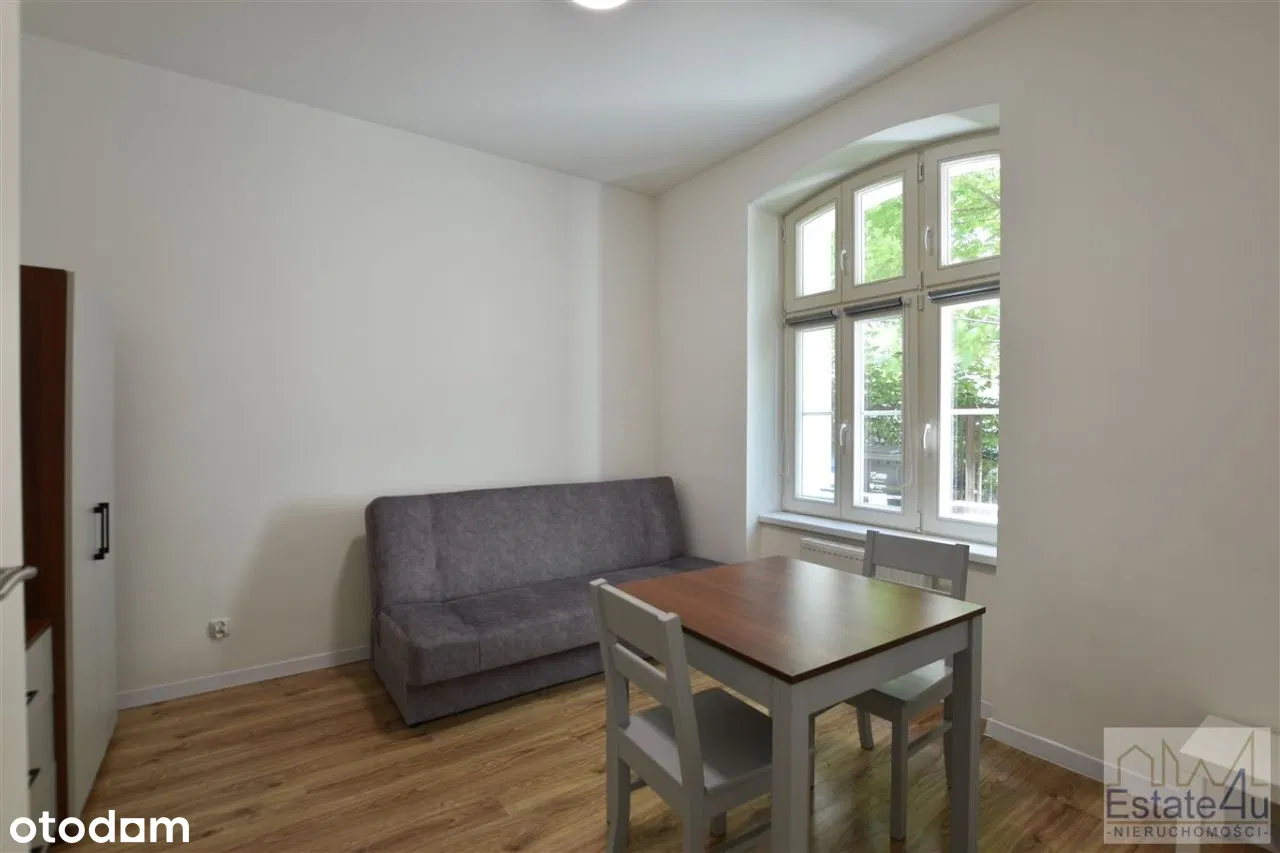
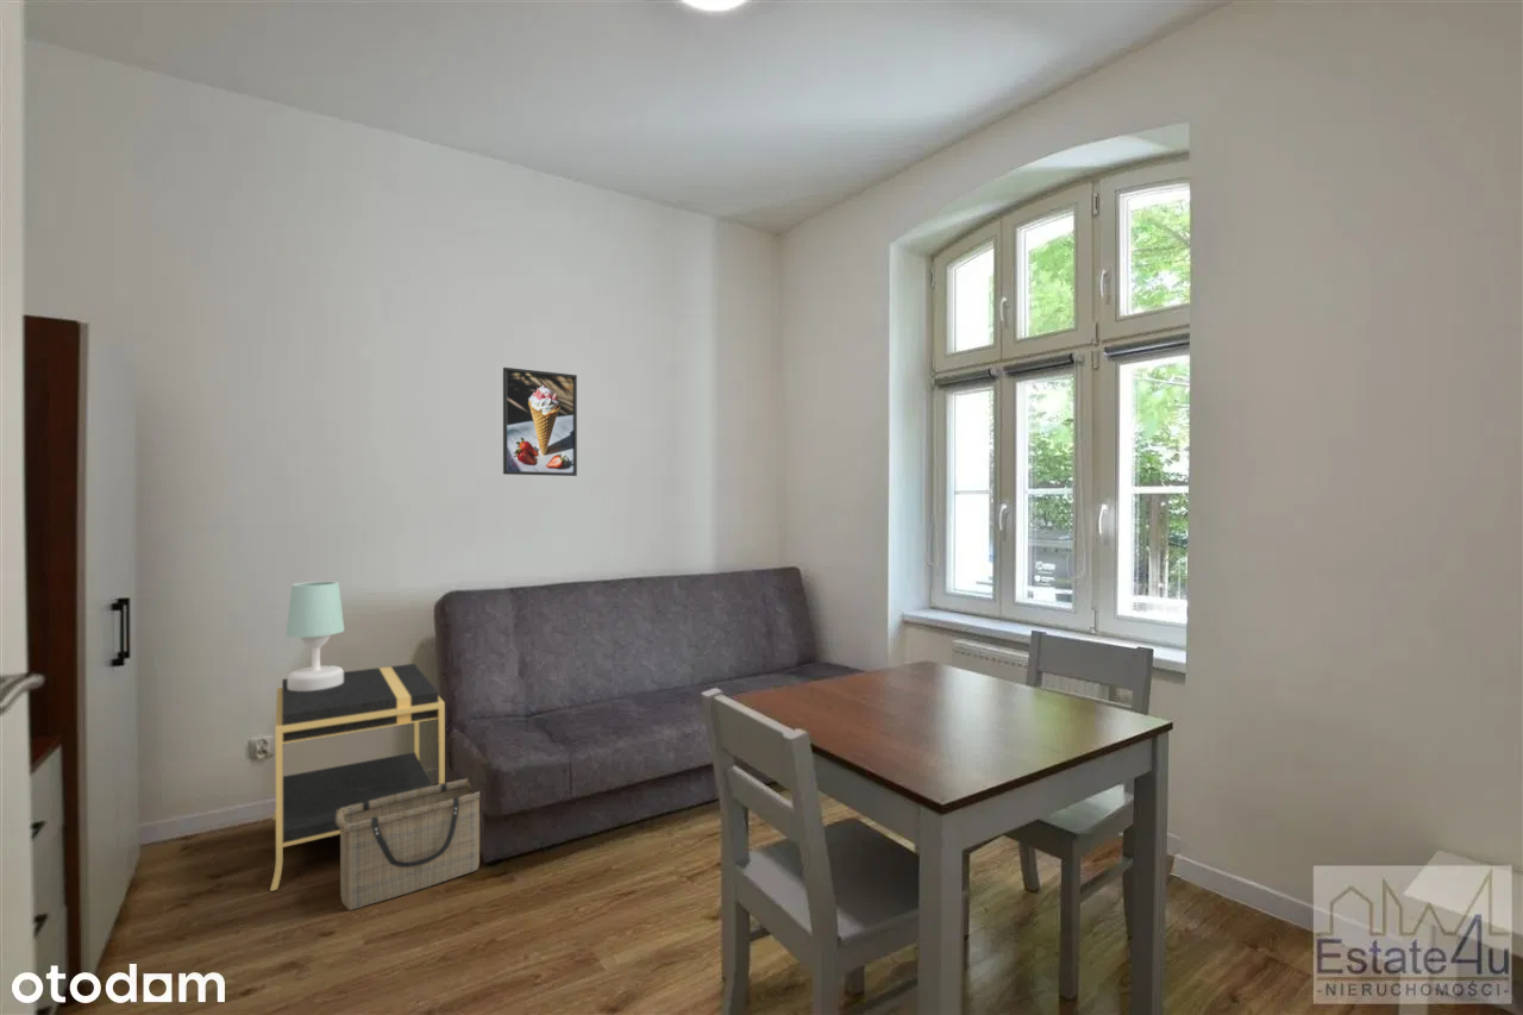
+ table lamp [284,581,345,691]
+ basket [336,777,481,911]
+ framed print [502,366,578,477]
+ nightstand [269,663,446,892]
